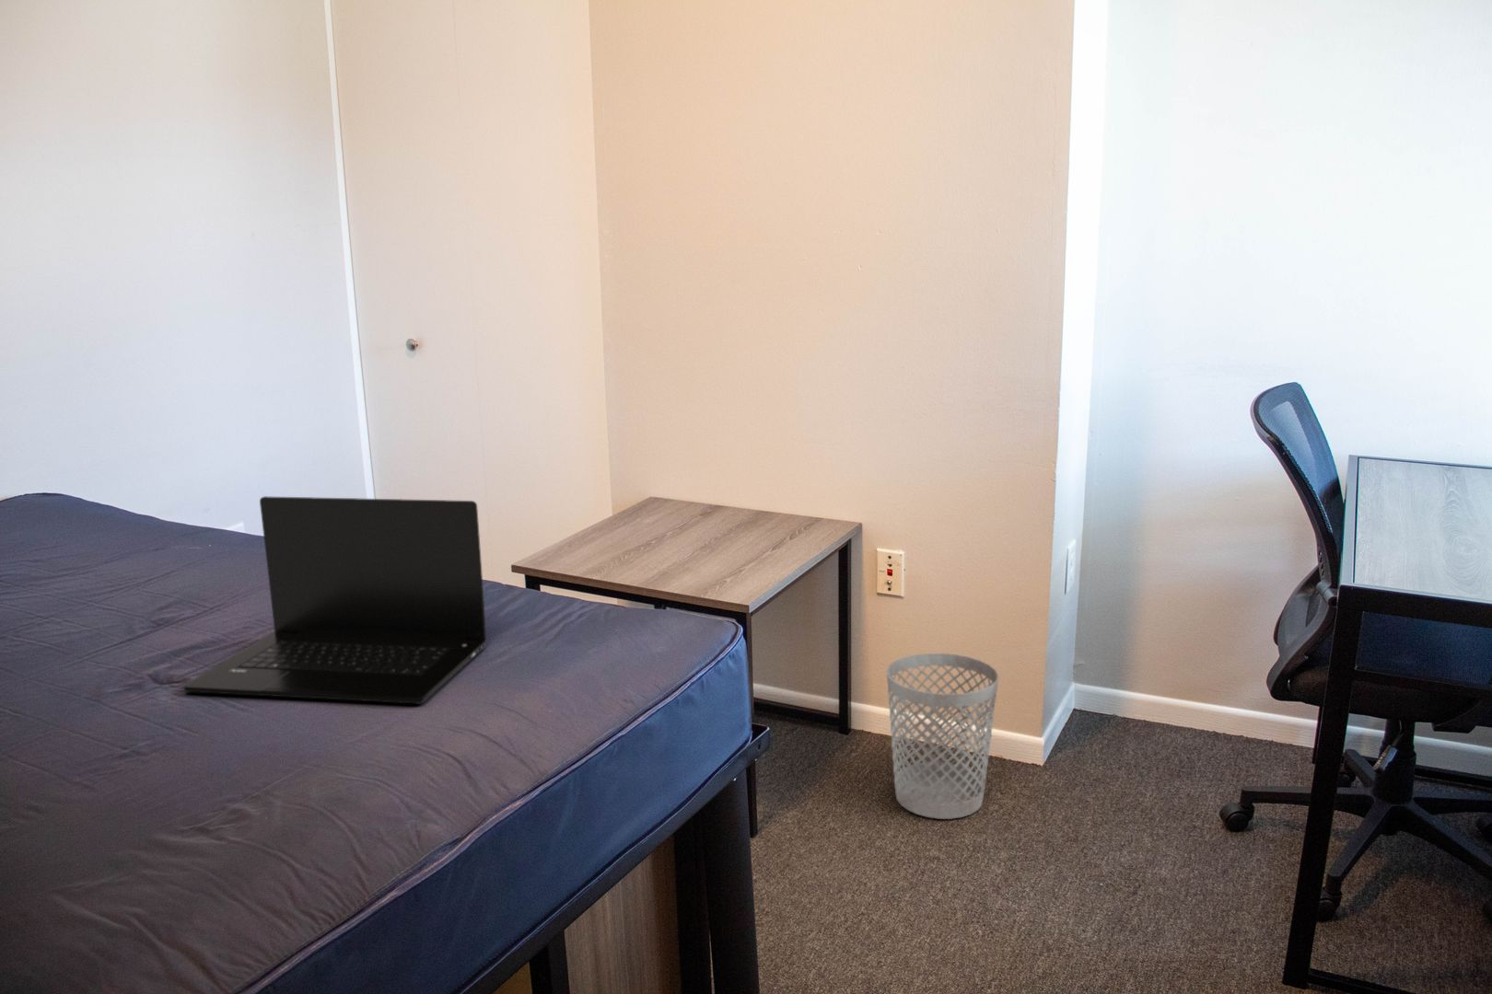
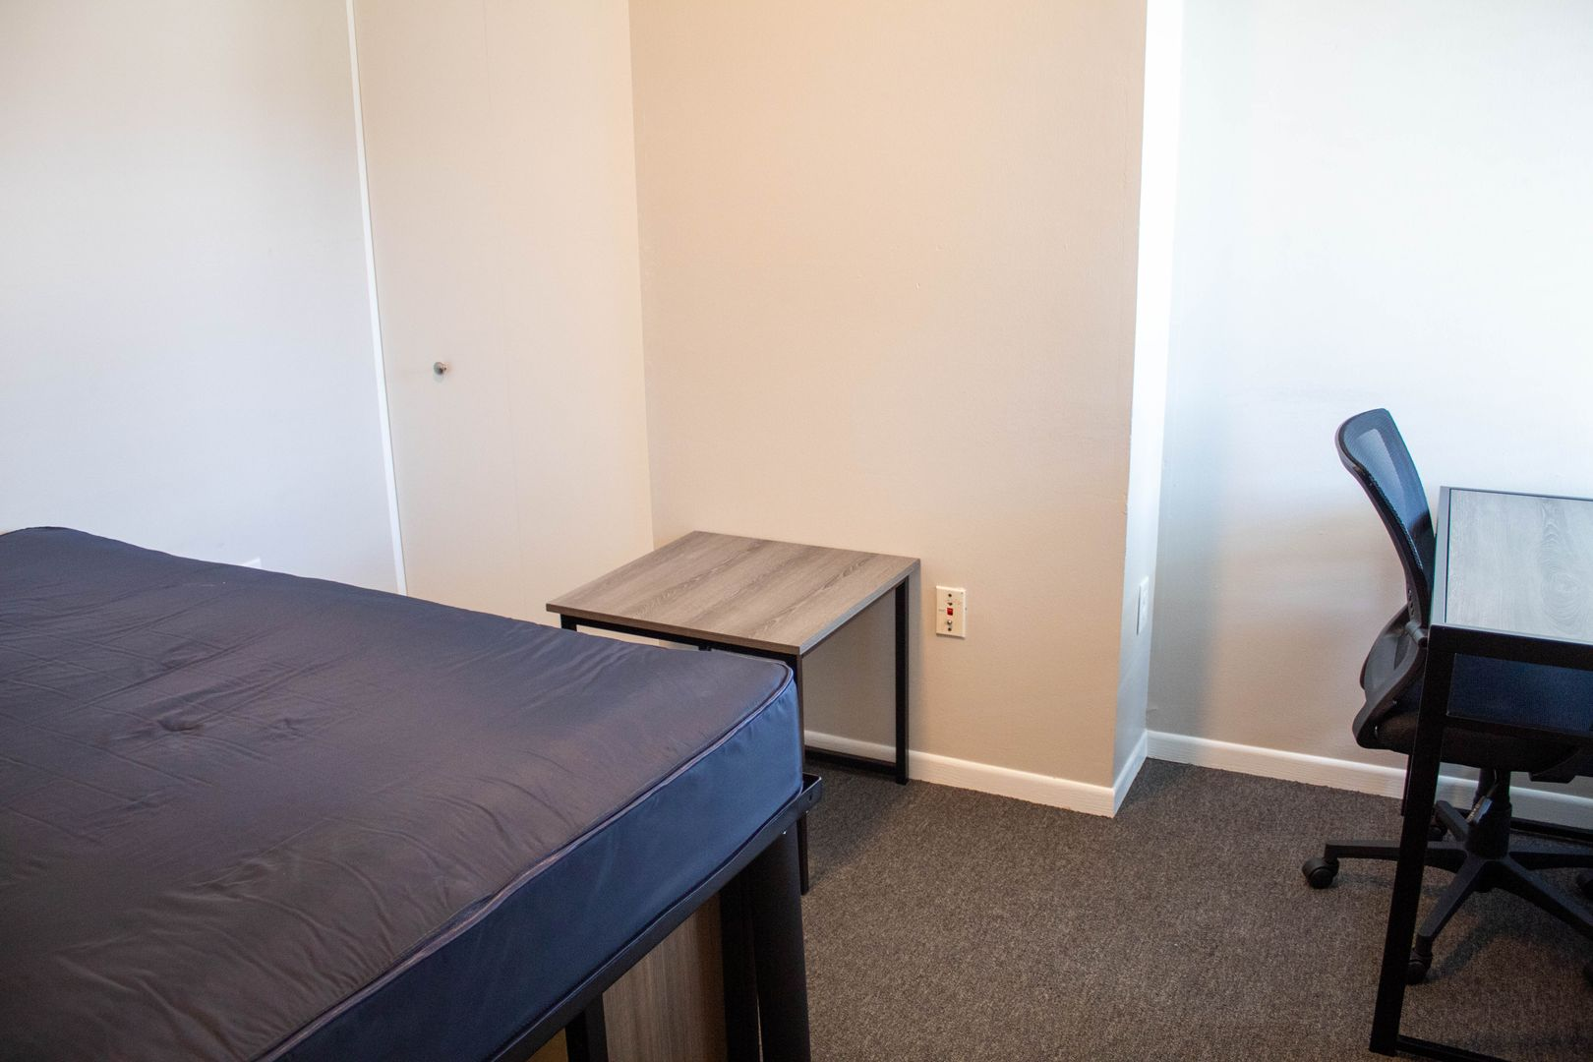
- laptop [182,495,487,704]
- wastebasket [886,652,999,820]
